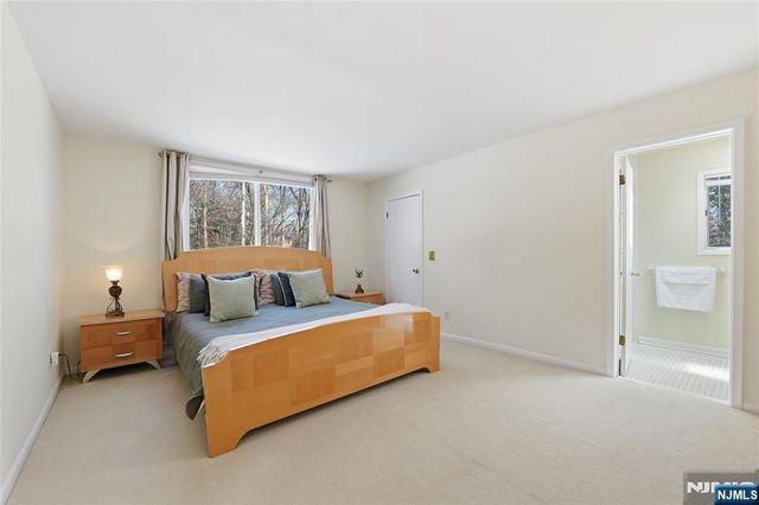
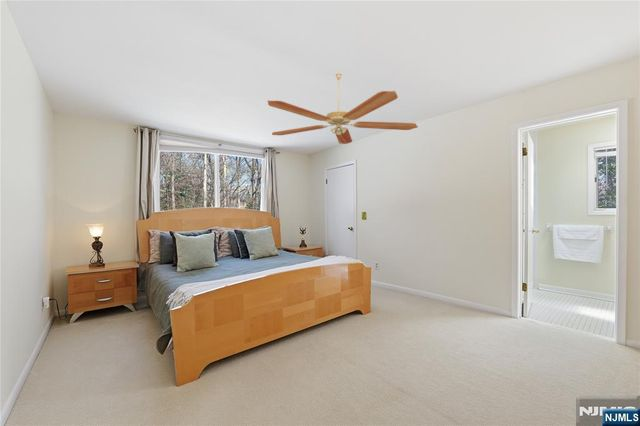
+ ceiling fan [266,73,419,145]
